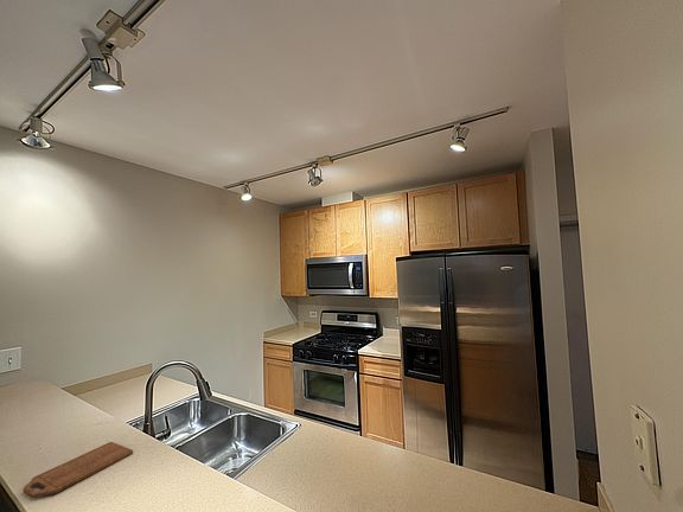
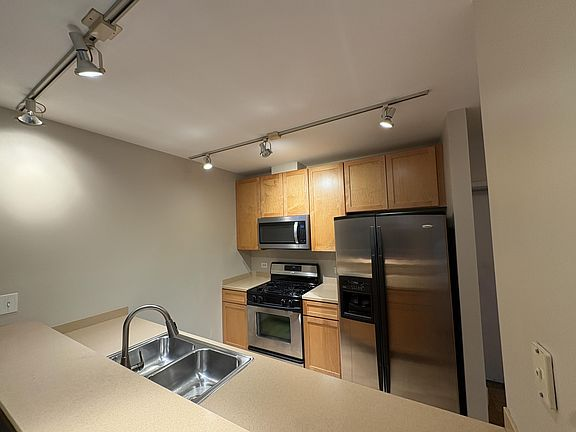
- cutting board [23,441,134,499]
